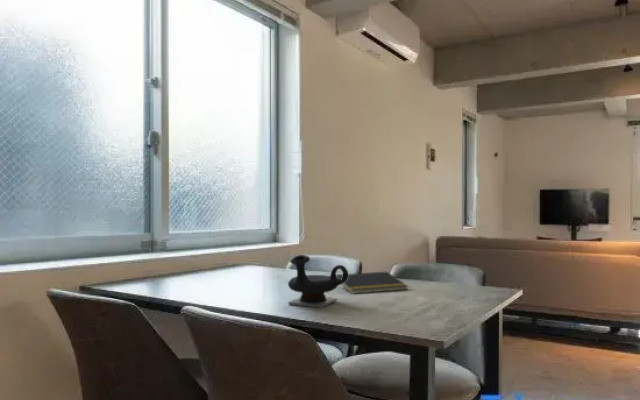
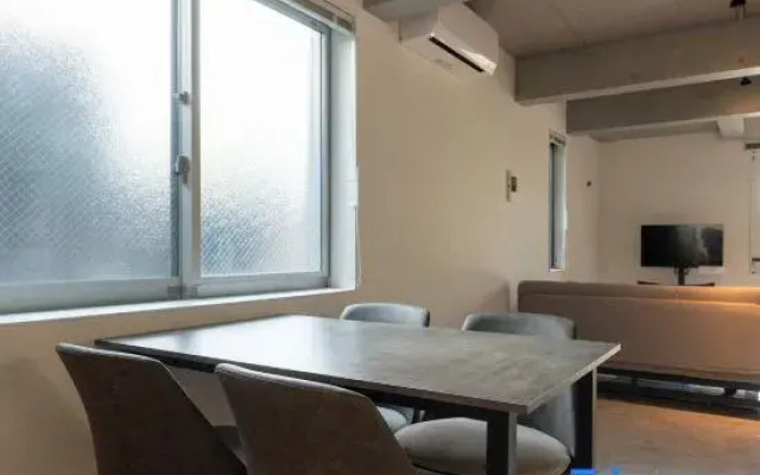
- notepad [336,271,409,295]
- teapot [287,254,349,309]
